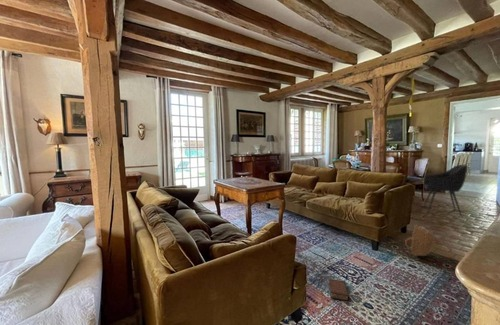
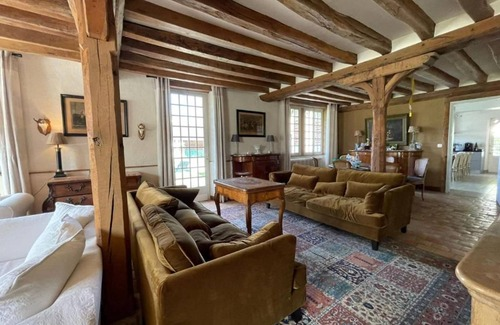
- book [328,278,350,302]
- armchair [423,164,468,217]
- woven basket [404,223,436,257]
